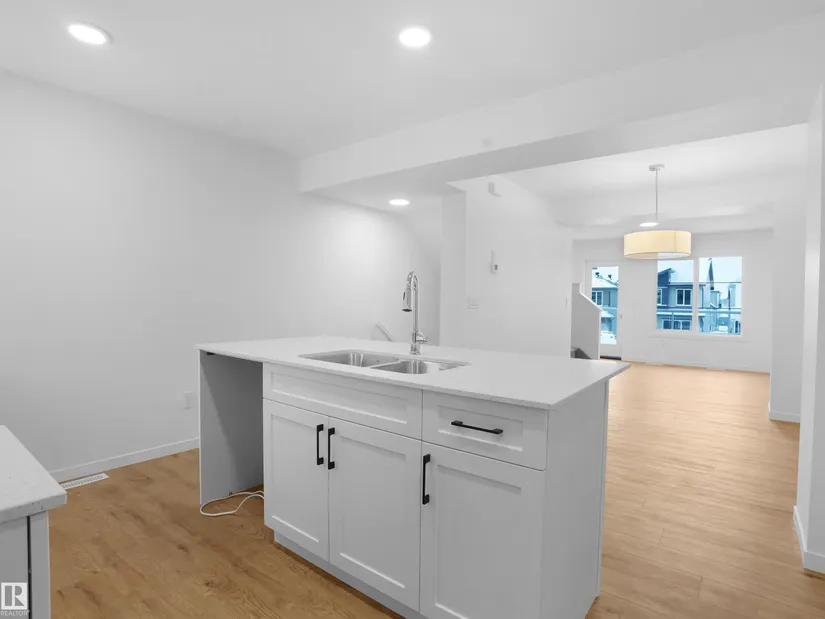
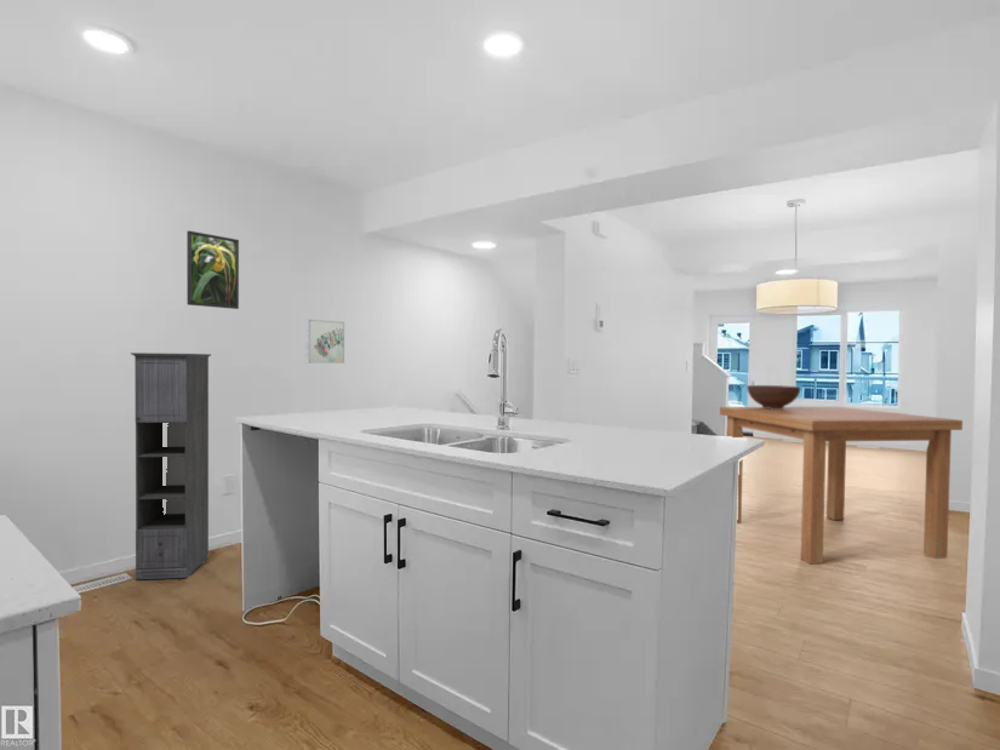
+ storage cabinet [130,351,212,580]
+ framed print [185,230,240,310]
+ dining table [719,406,964,566]
+ wall art [304,319,345,365]
+ fruit bowl [745,384,801,410]
